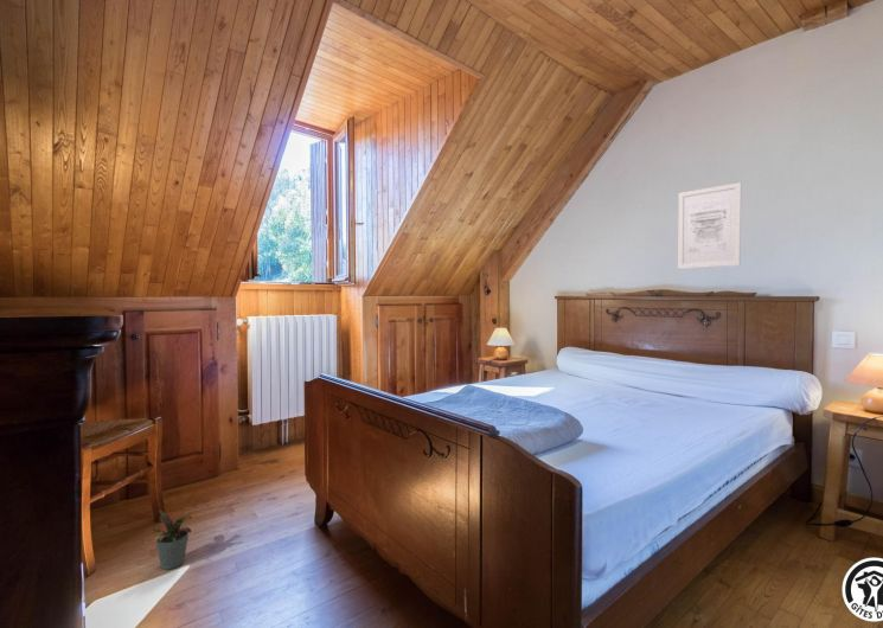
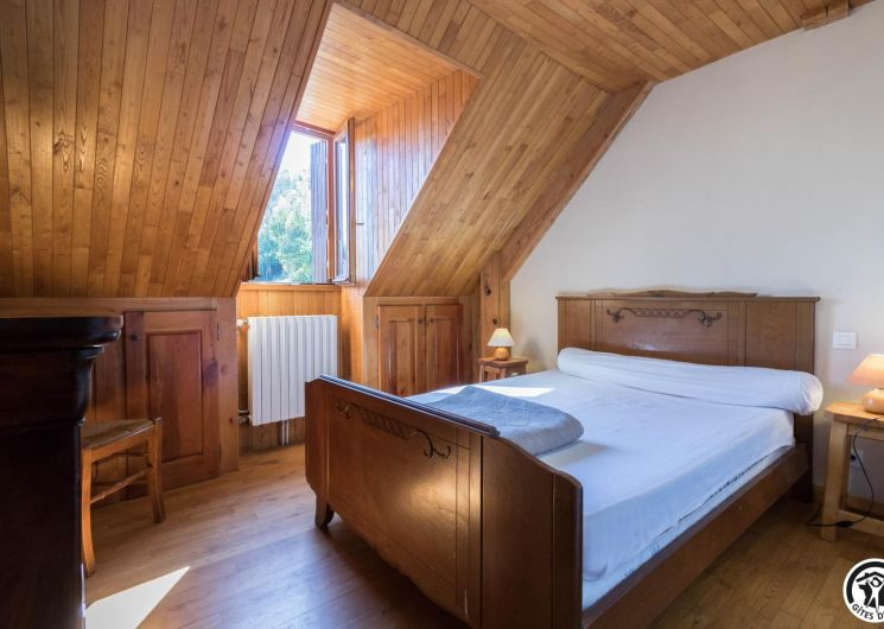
- potted plant [147,510,193,571]
- wall art [677,181,742,270]
